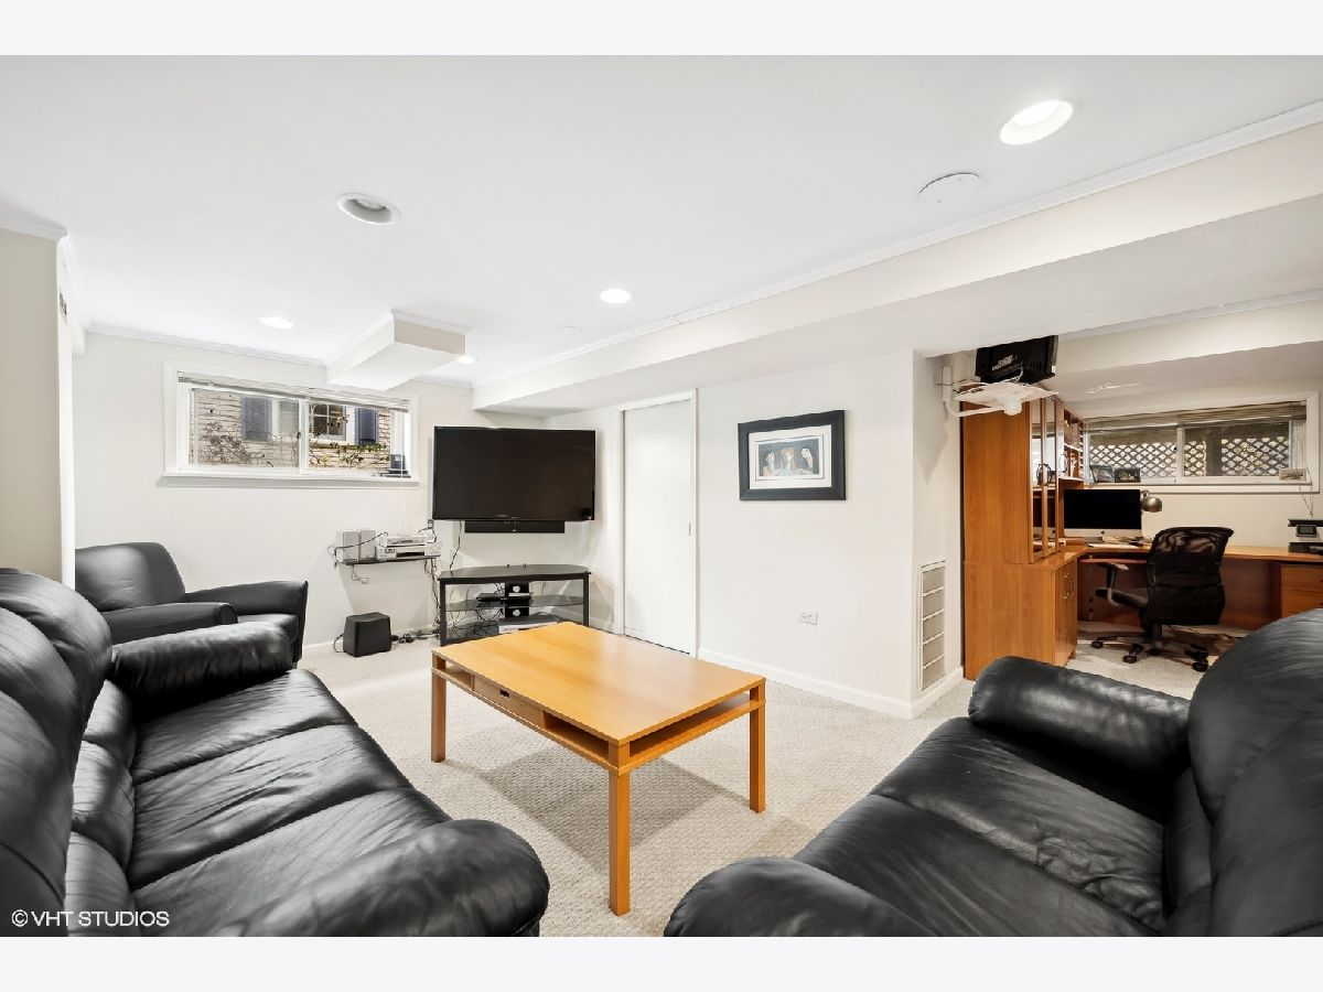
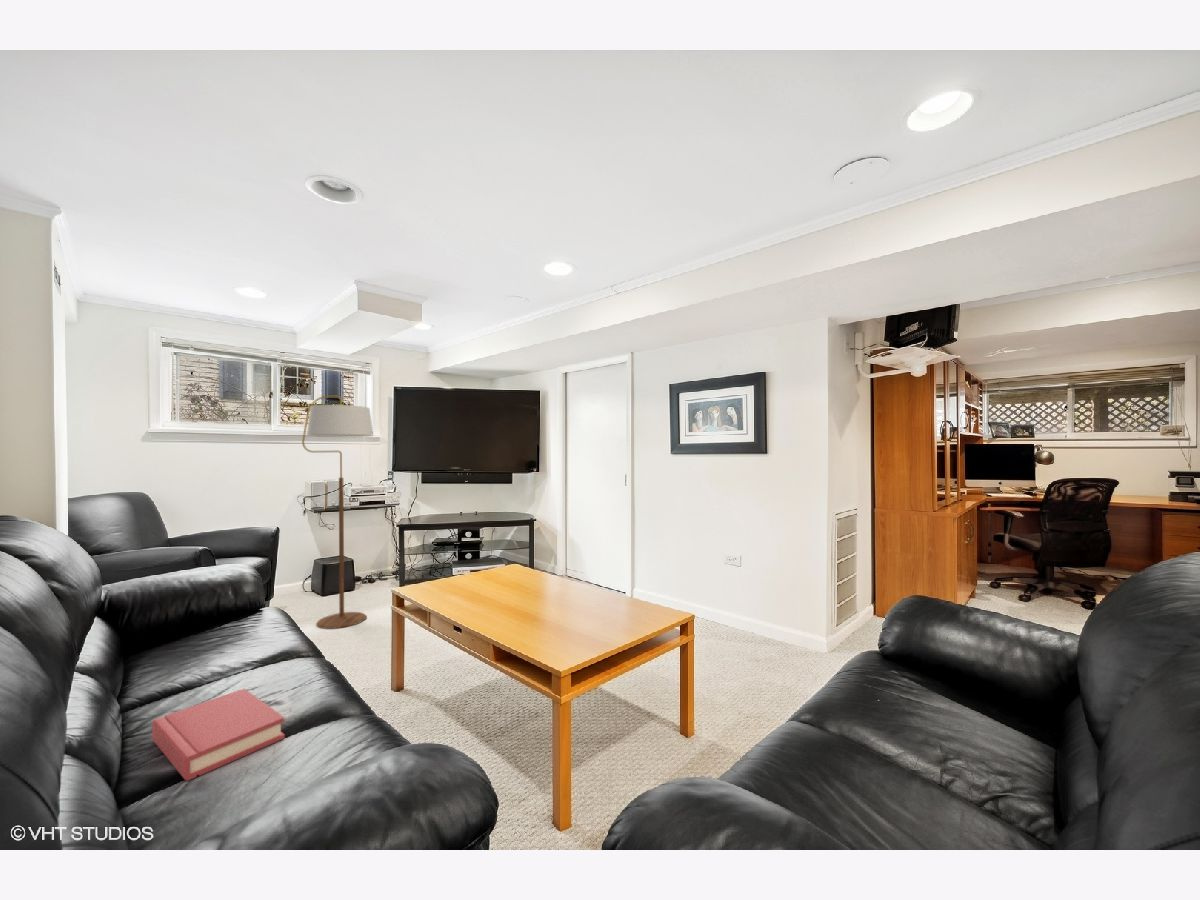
+ floor lamp [301,395,374,630]
+ hardback book [151,688,286,782]
